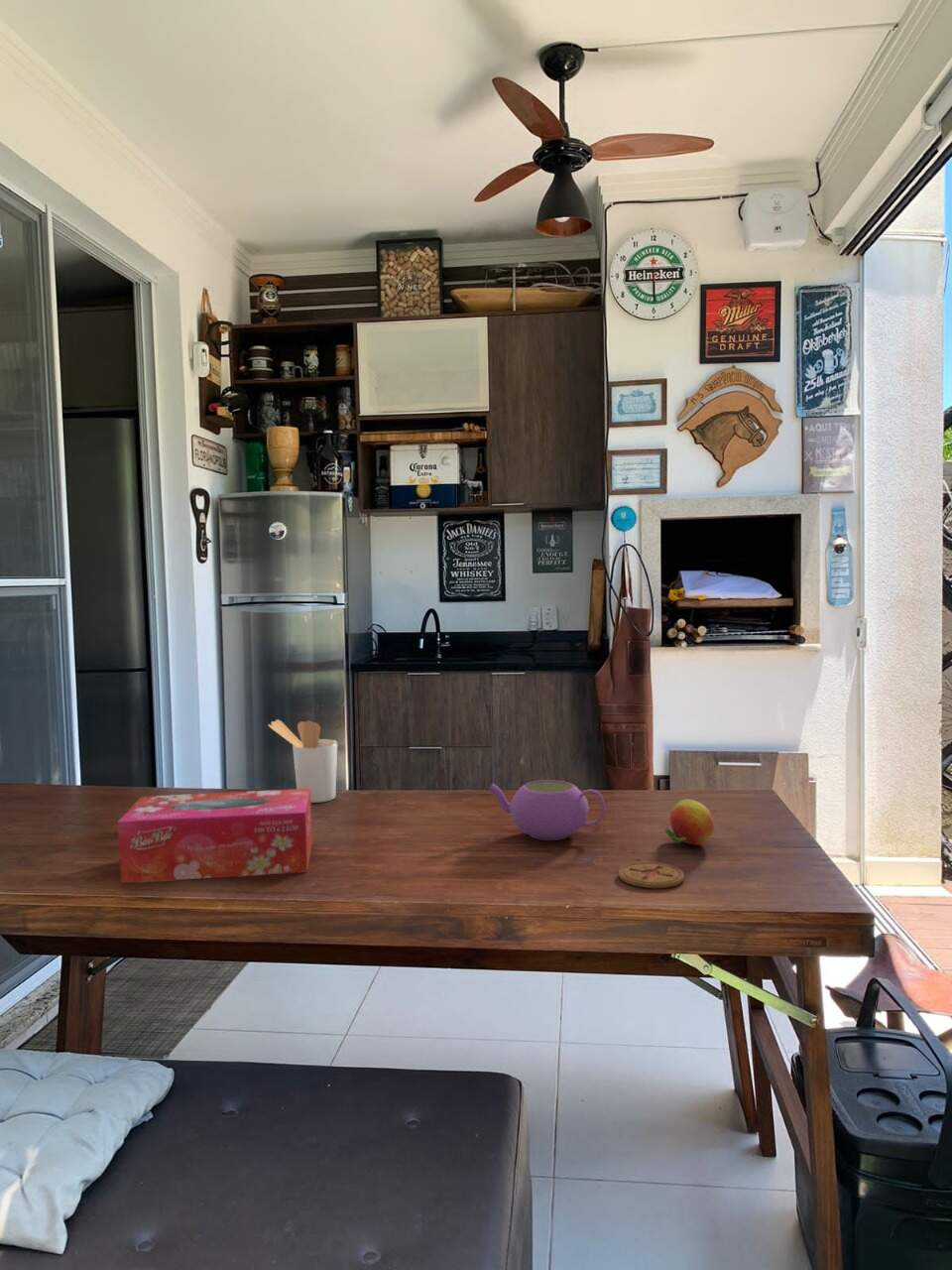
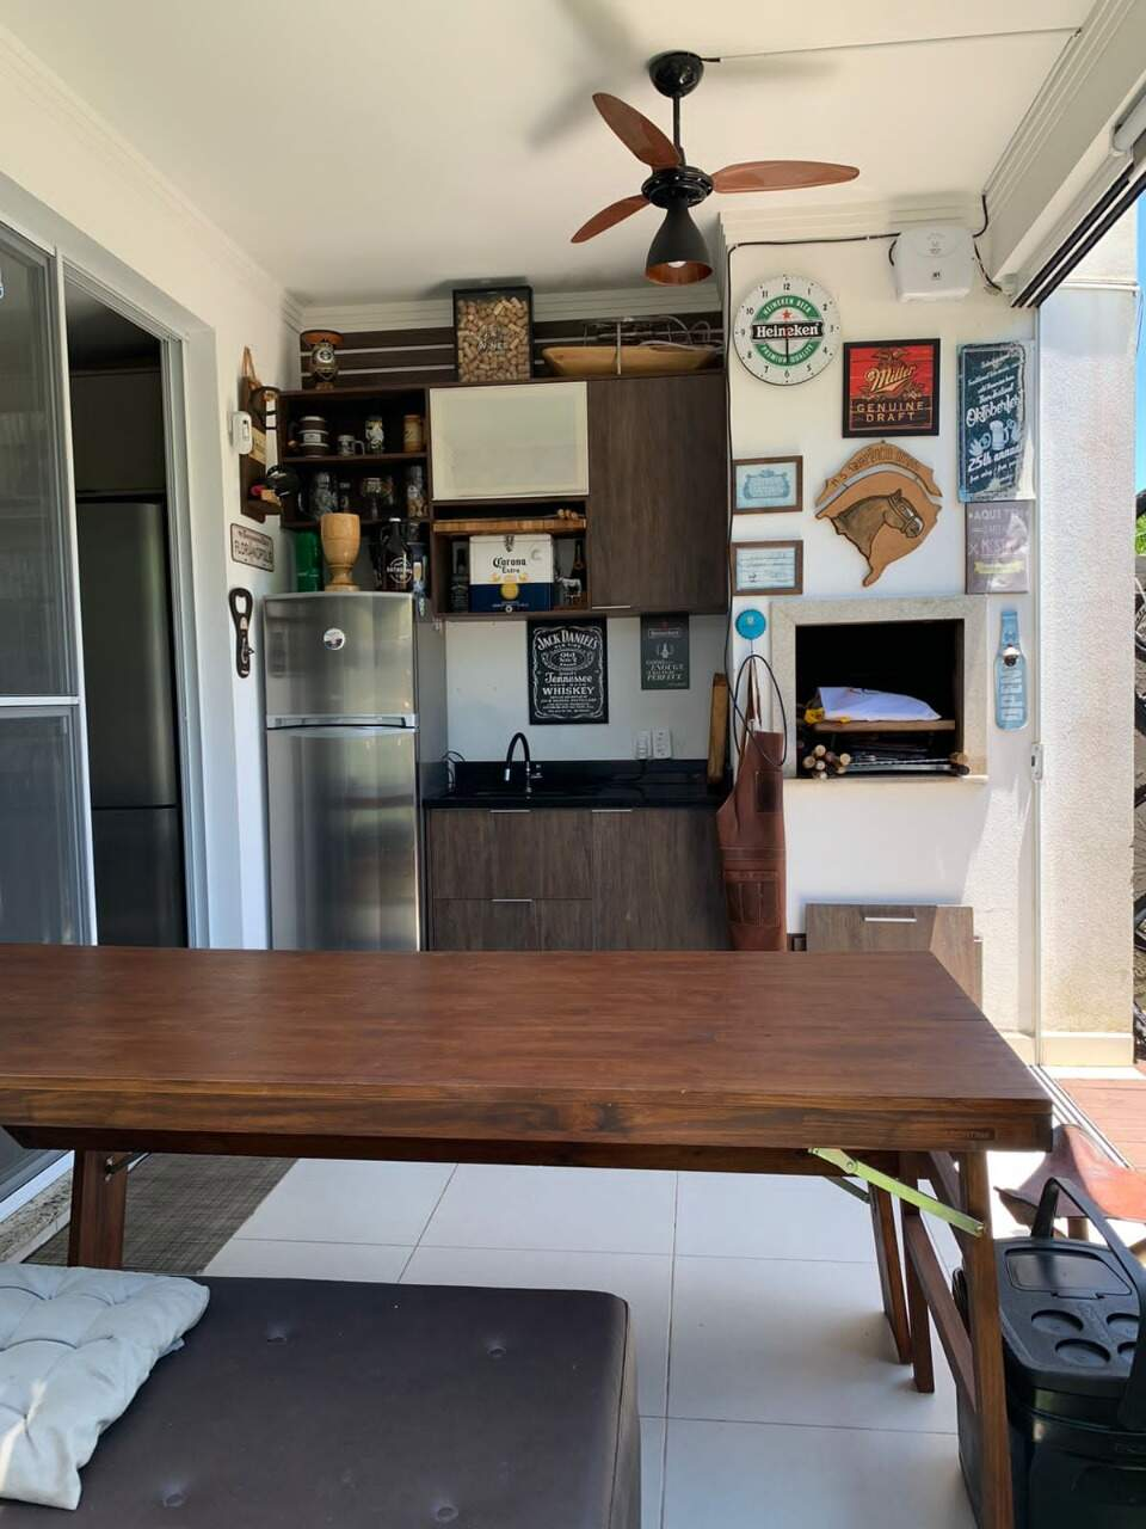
- coaster [618,861,685,889]
- utensil holder [267,718,338,804]
- tissue box [117,788,313,885]
- fruit [664,799,715,846]
- teapot [487,779,606,841]
